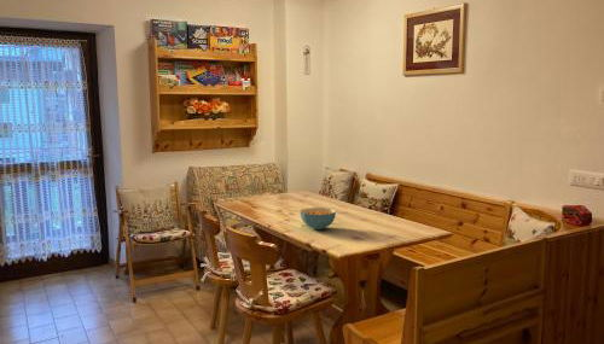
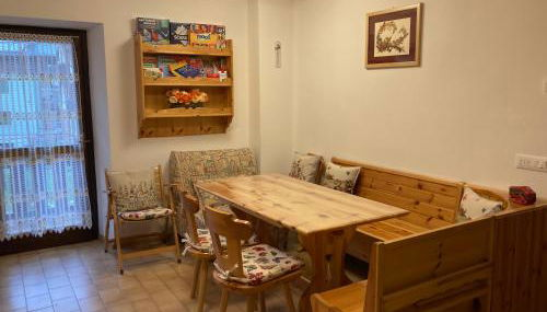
- cereal bowl [300,206,337,231]
